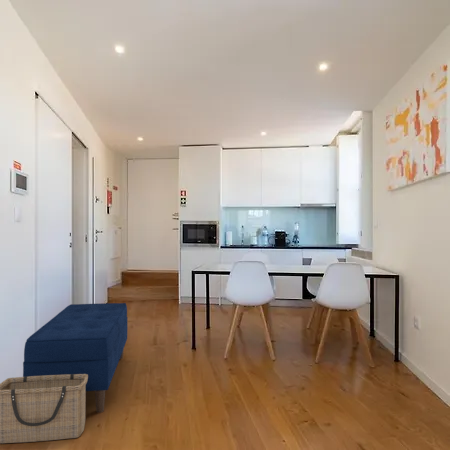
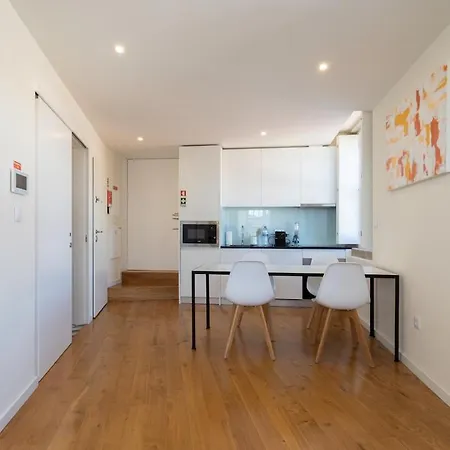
- bench [22,302,129,414]
- basket [0,374,88,444]
